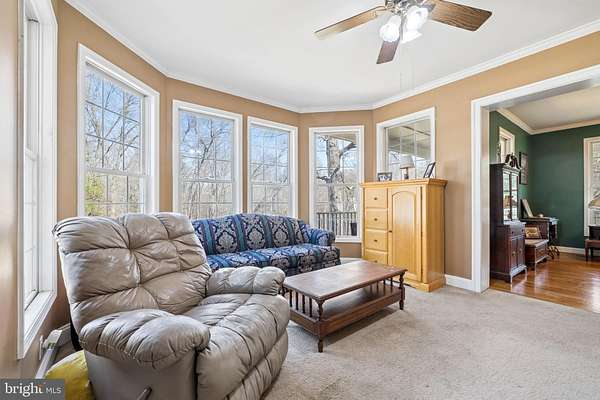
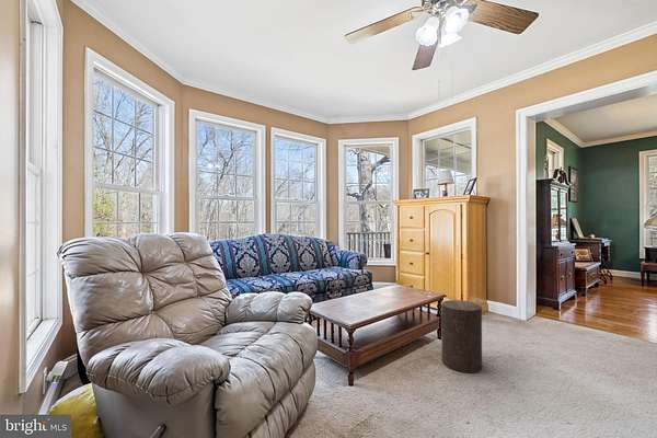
+ stool [440,299,483,374]
